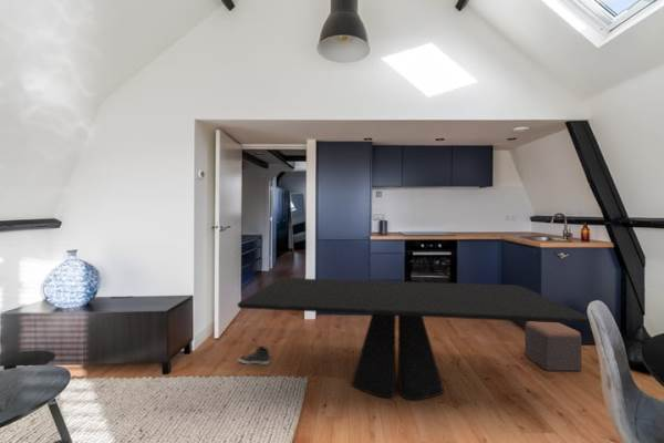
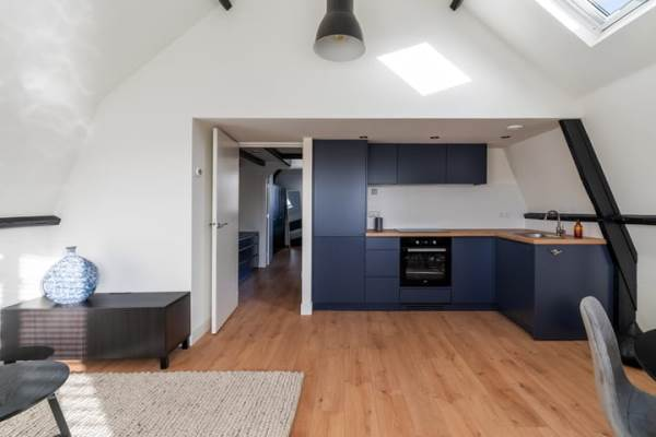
- dining table [236,277,591,401]
- sneaker [238,346,271,365]
- footstool [525,321,582,372]
